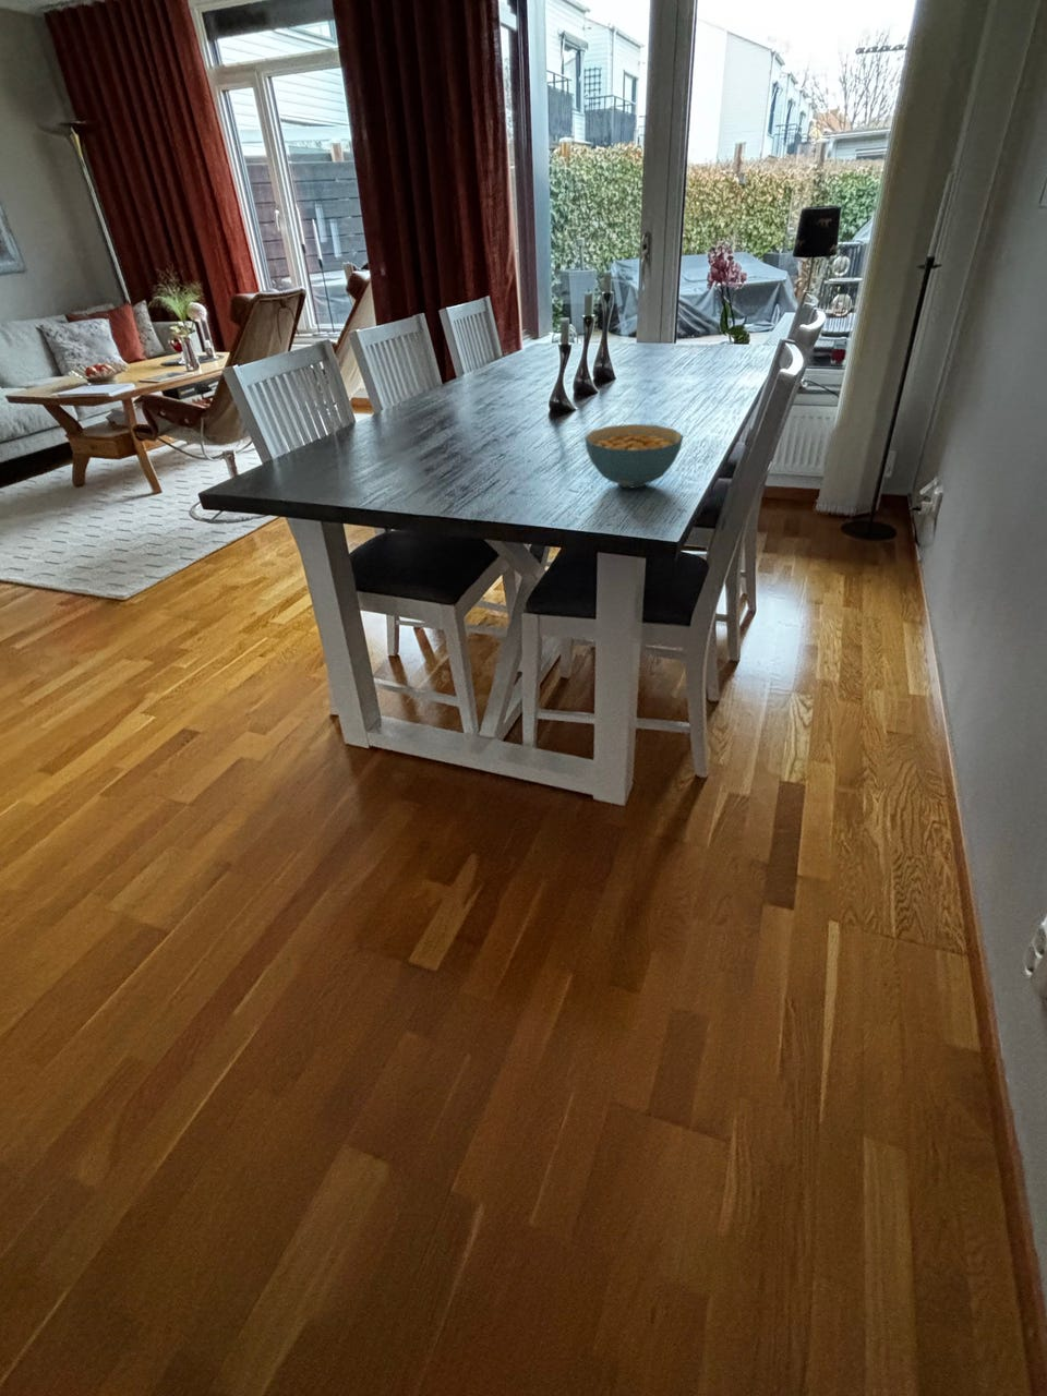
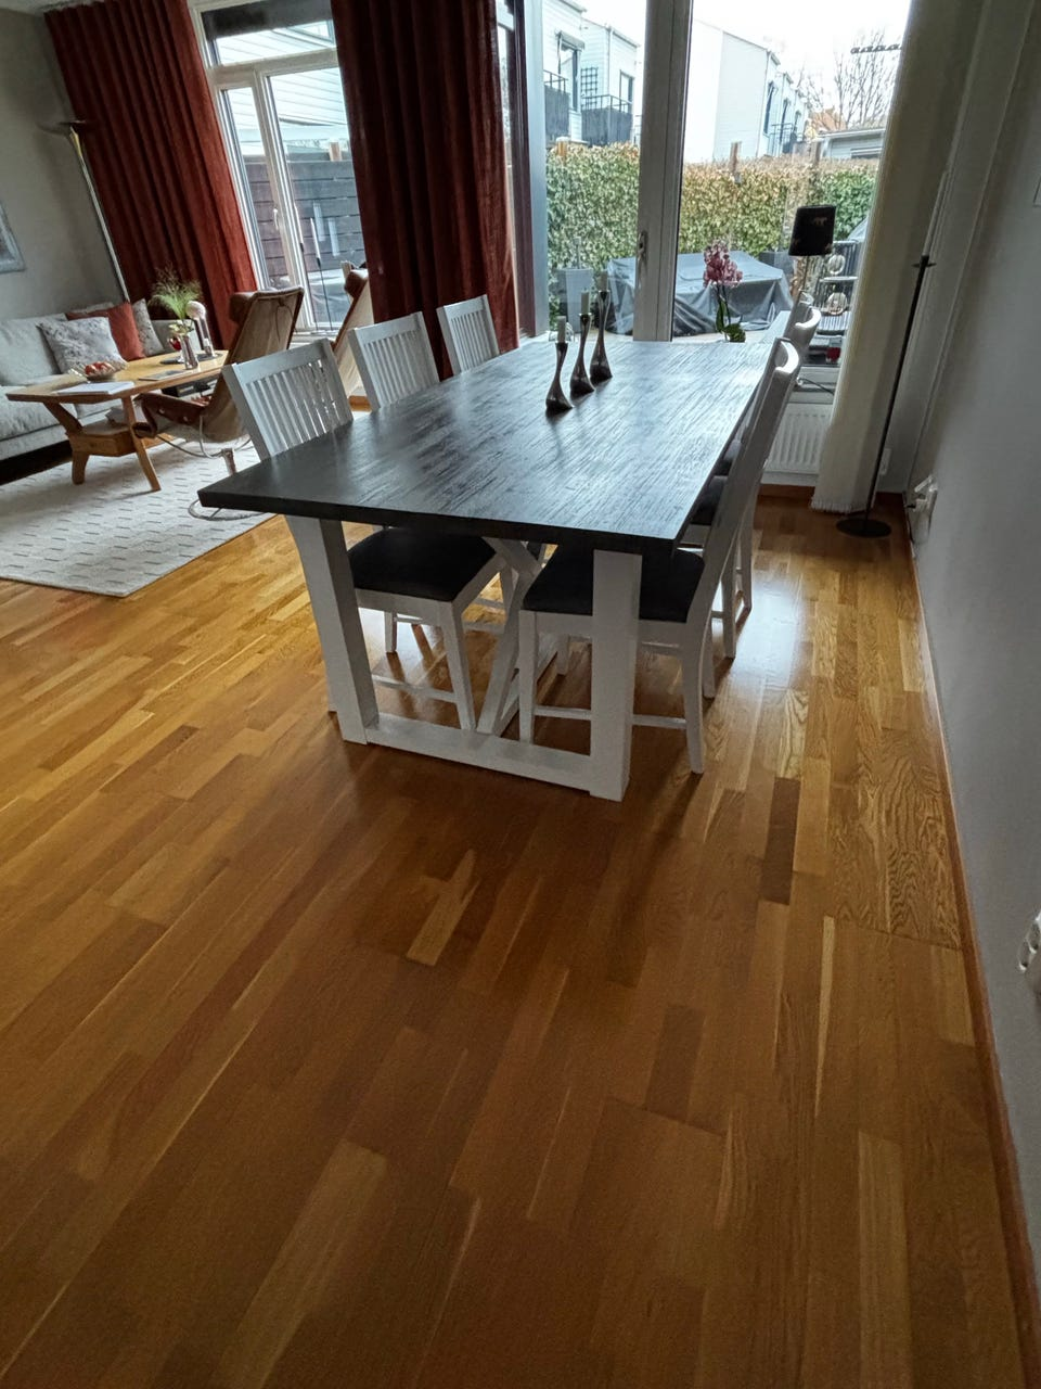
- cereal bowl [584,423,684,489]
